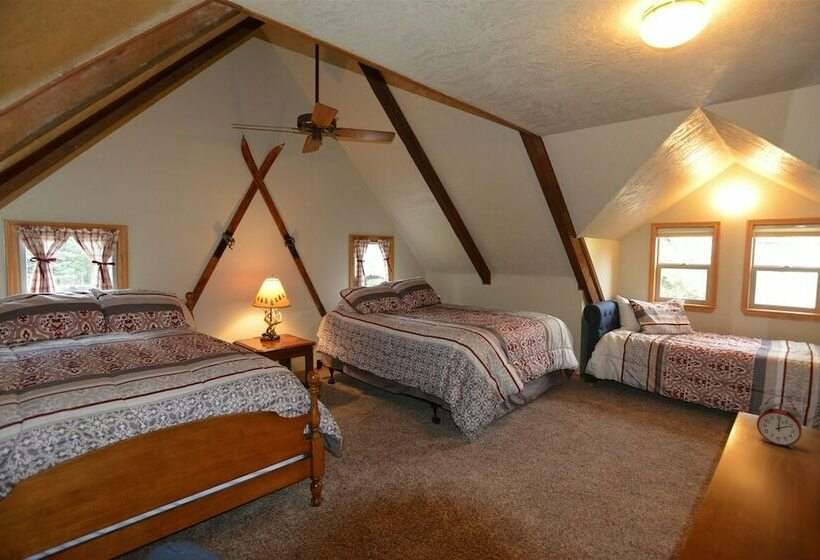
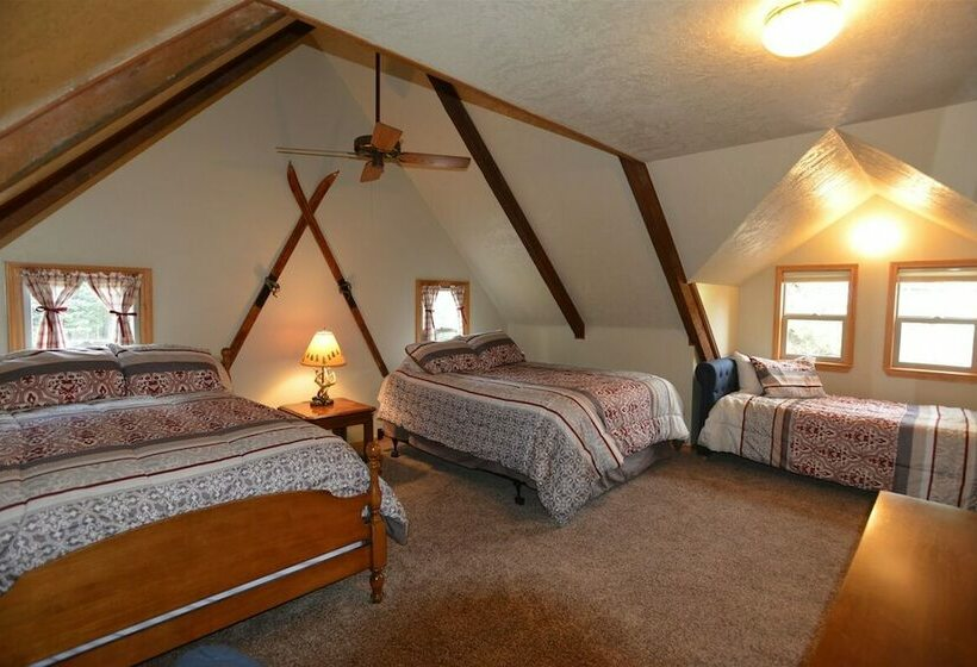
- alarm clock [756,395,803,449]
